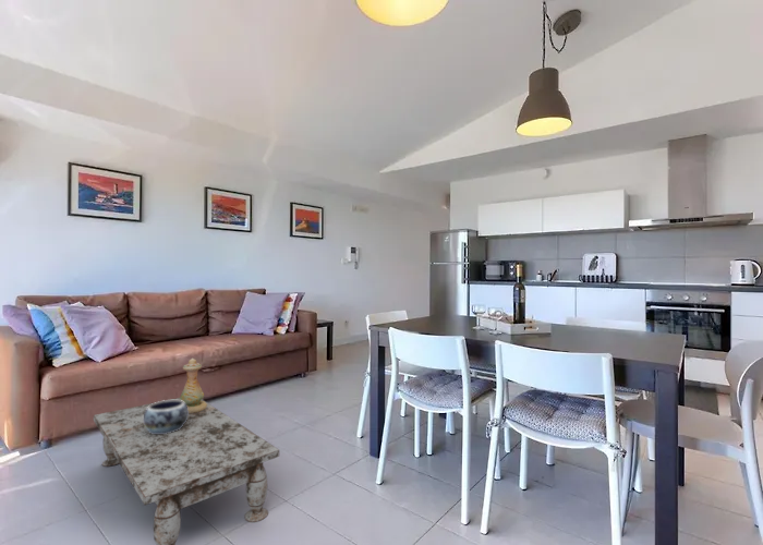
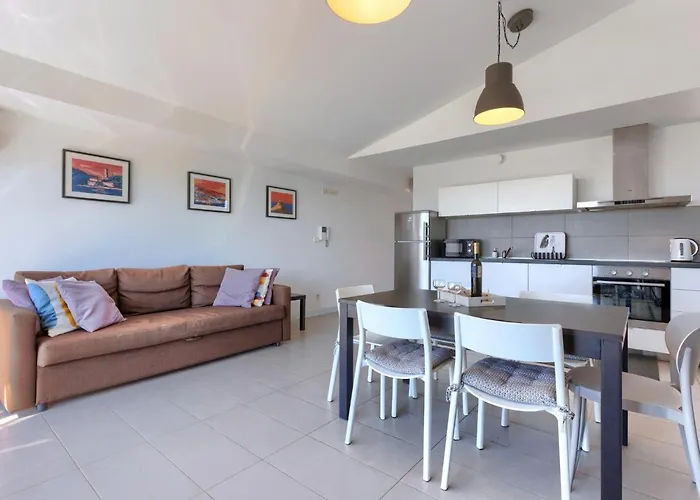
- coffee table [93,397,280,545]
- decorative bowl [144,399,189,434]
- vase [179,358,207,414]
